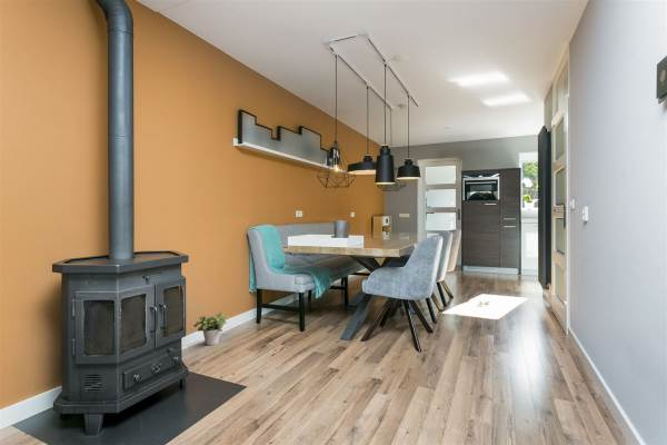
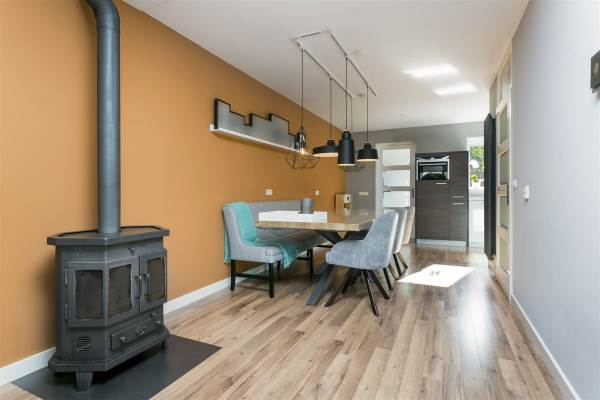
- potted plant [192,312,228,346]
